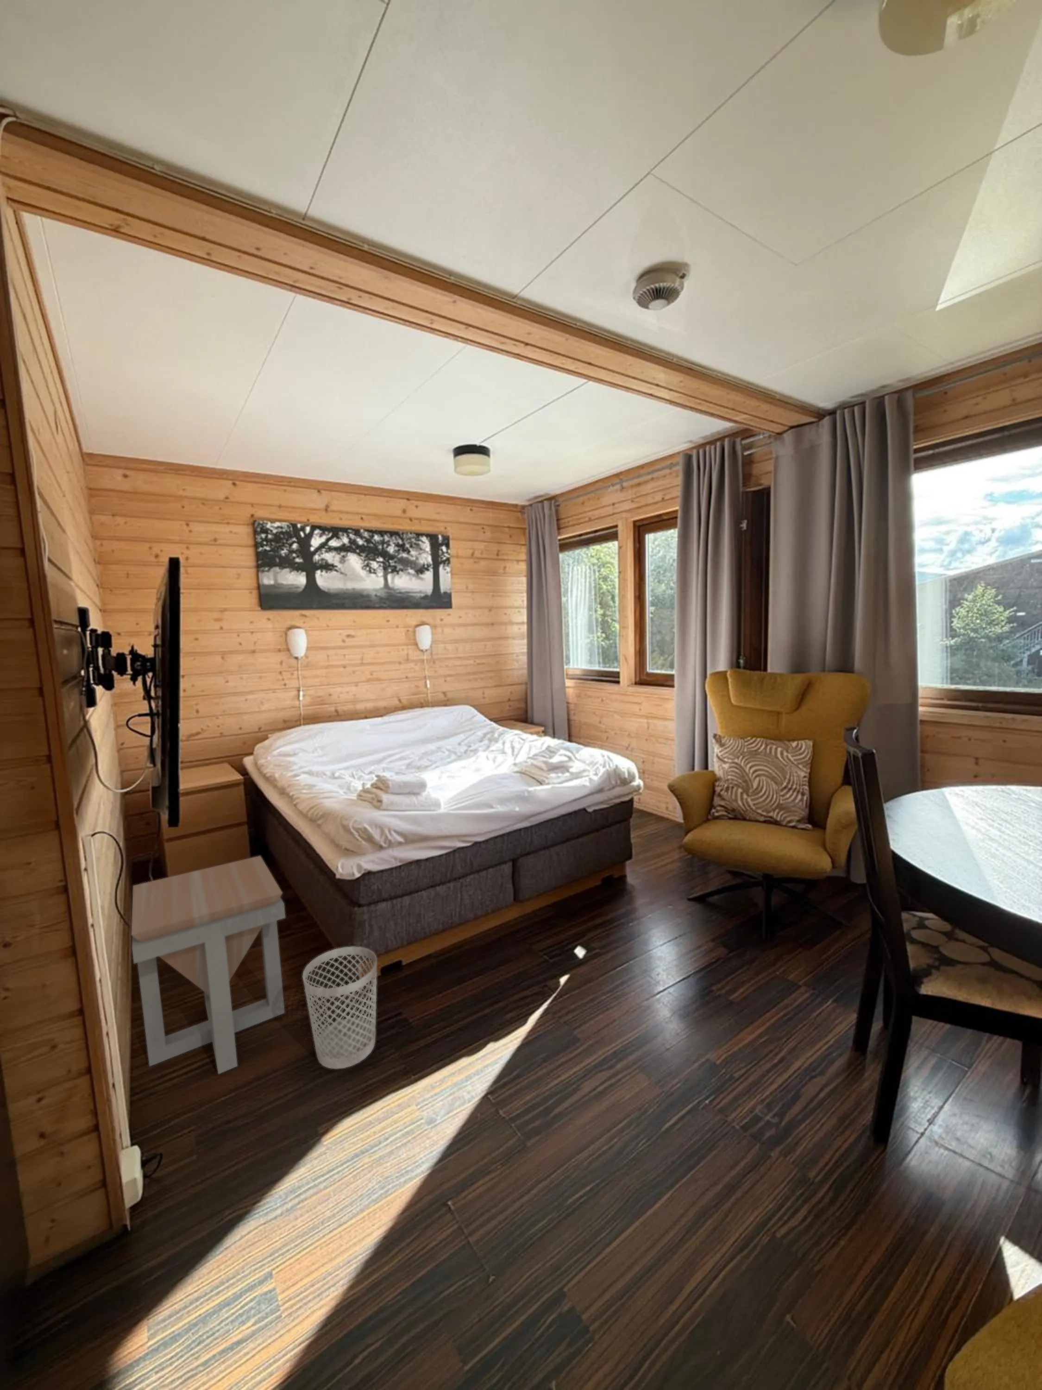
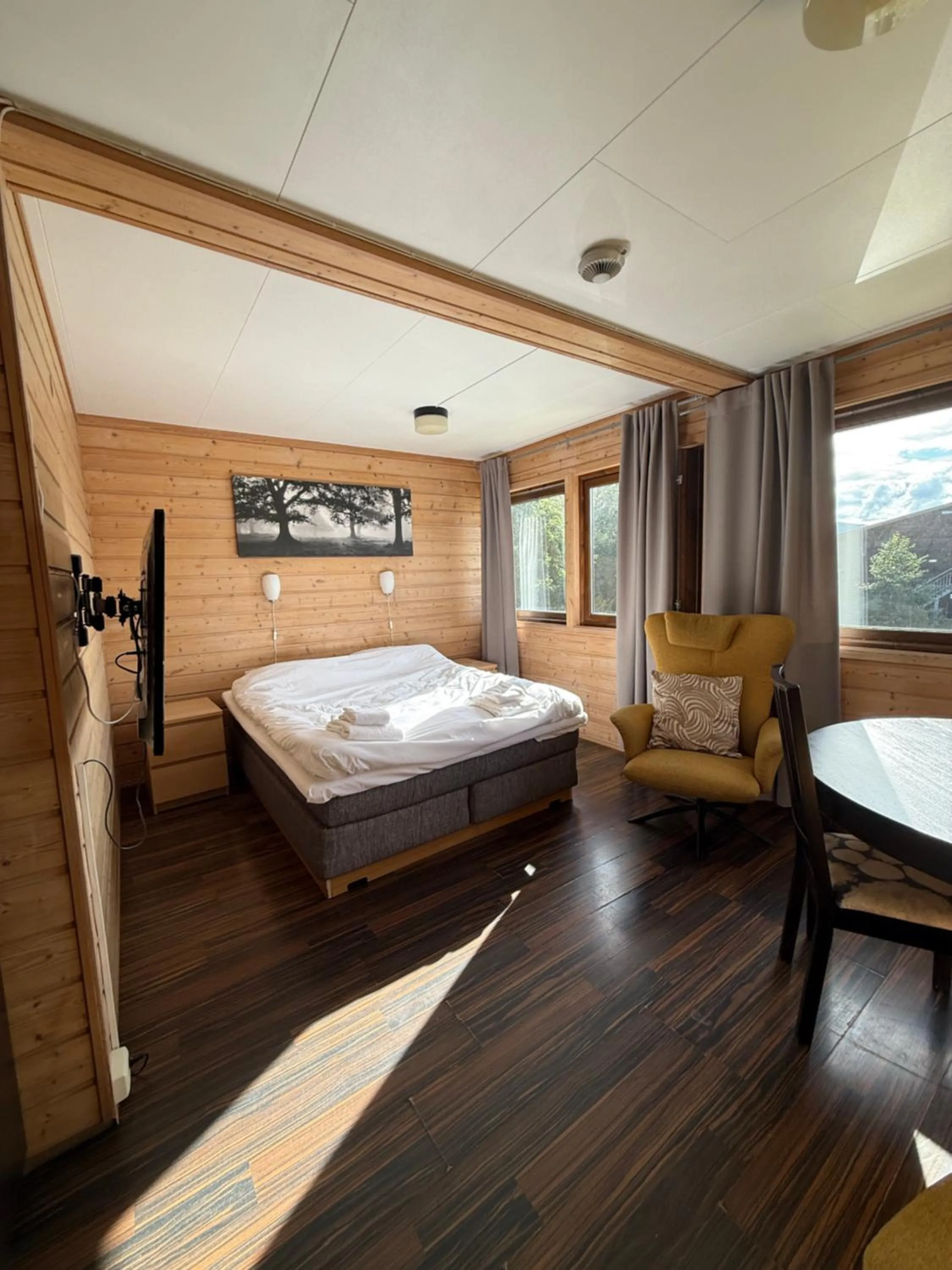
- wastebasket [302,946,378,1069]
- side table [131,855,286,1075]
